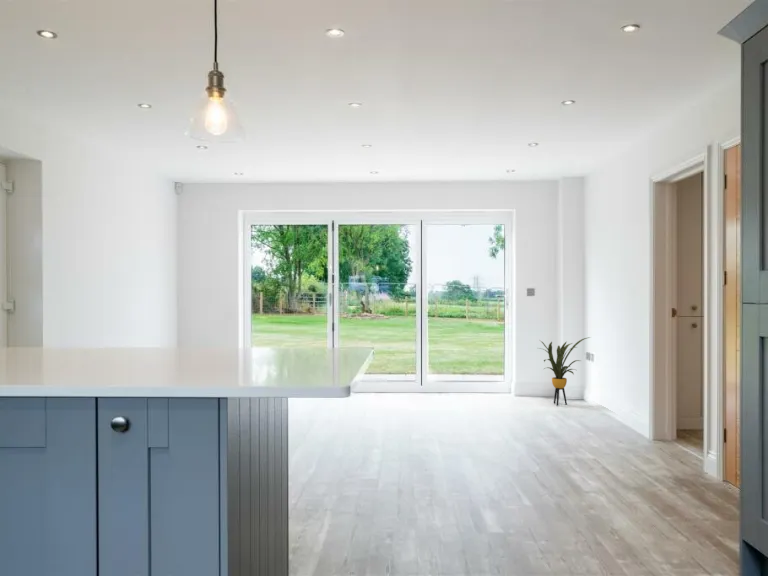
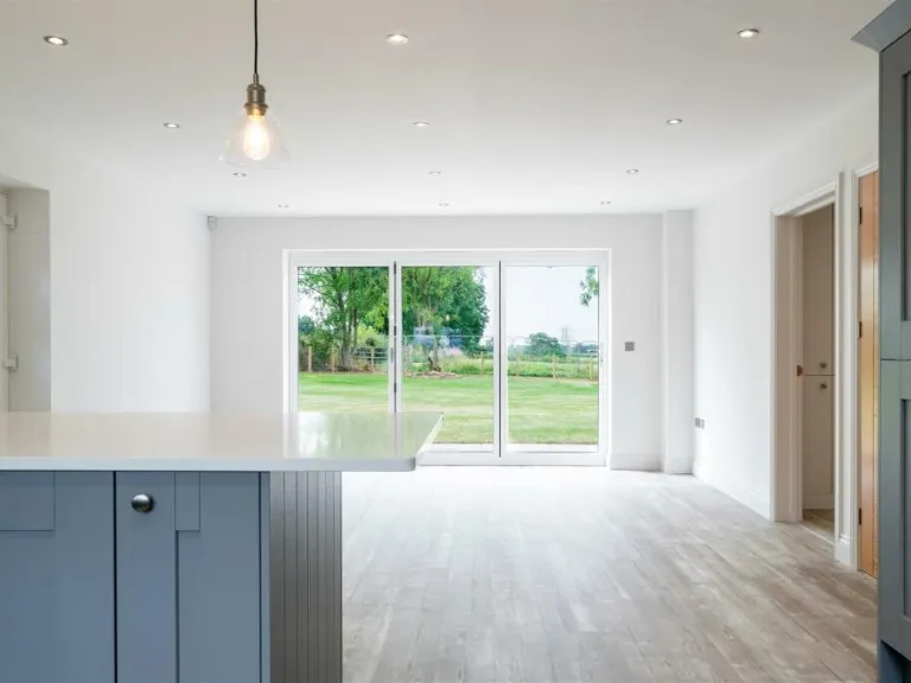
- house plant [538,336,591,407]
